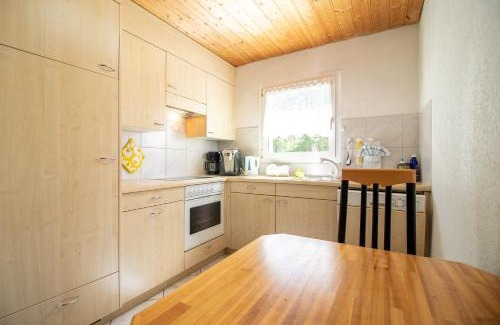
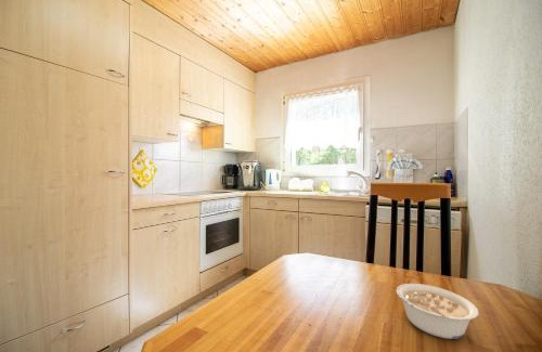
+ legume [396,283,480,340]
